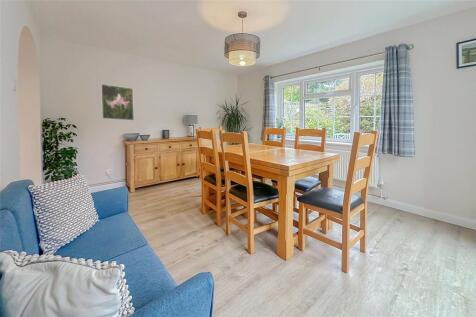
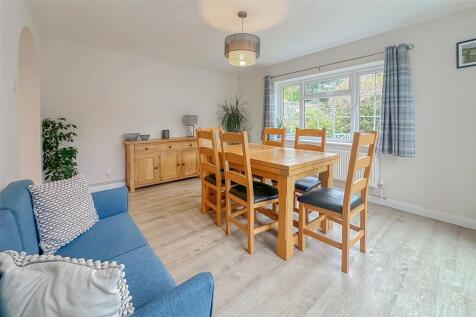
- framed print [100,83,135,122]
